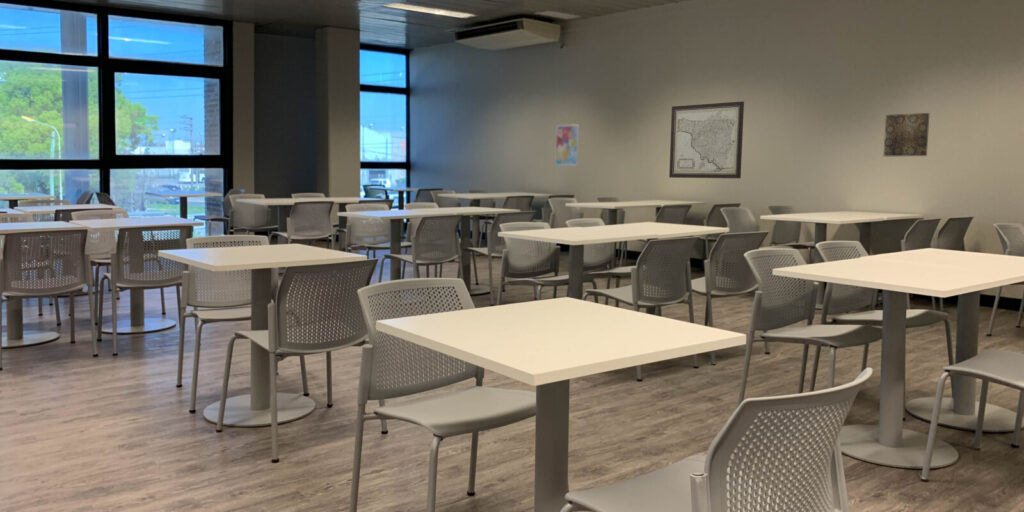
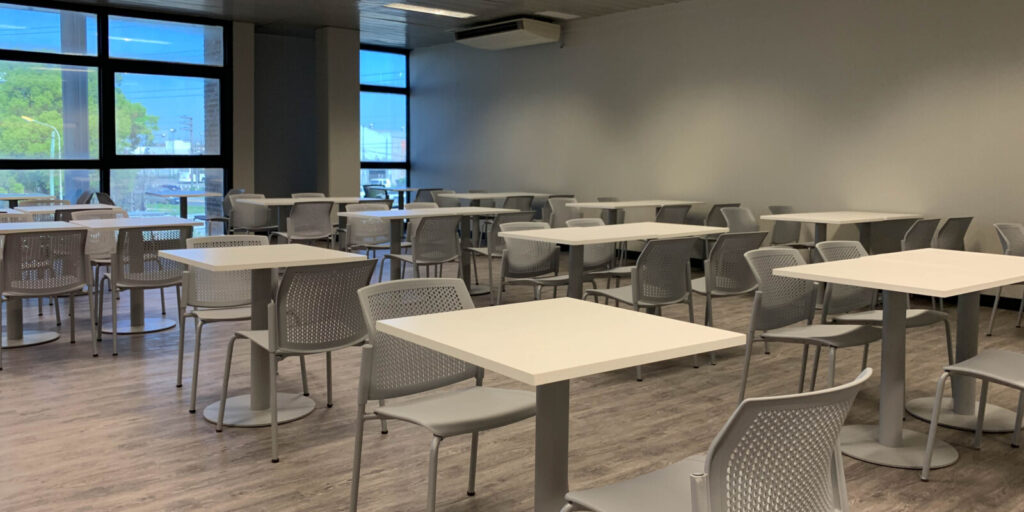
- wall art [555,123,580,167]
- wall art [668,100,745,179]
- wall art [883,112,931,157]
